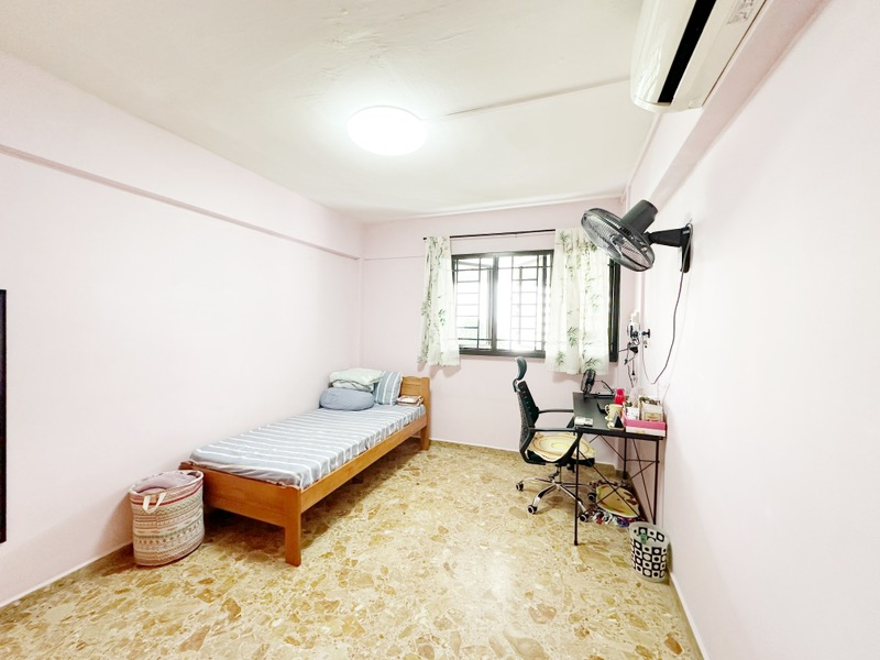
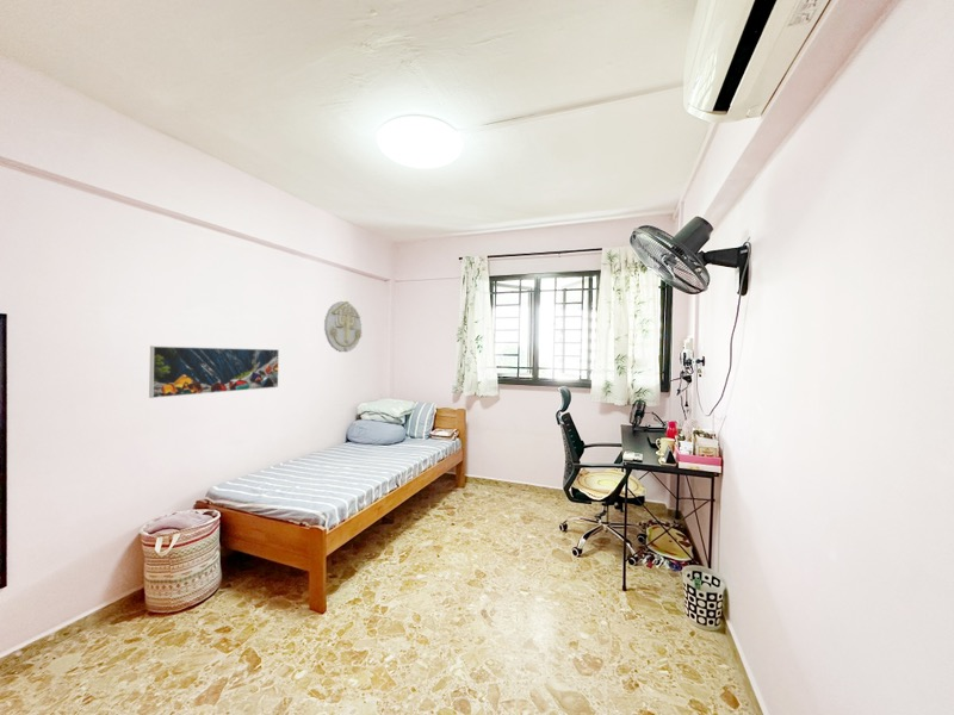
+ wall decoration [323,300,363,353]
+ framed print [148,346,280,399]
